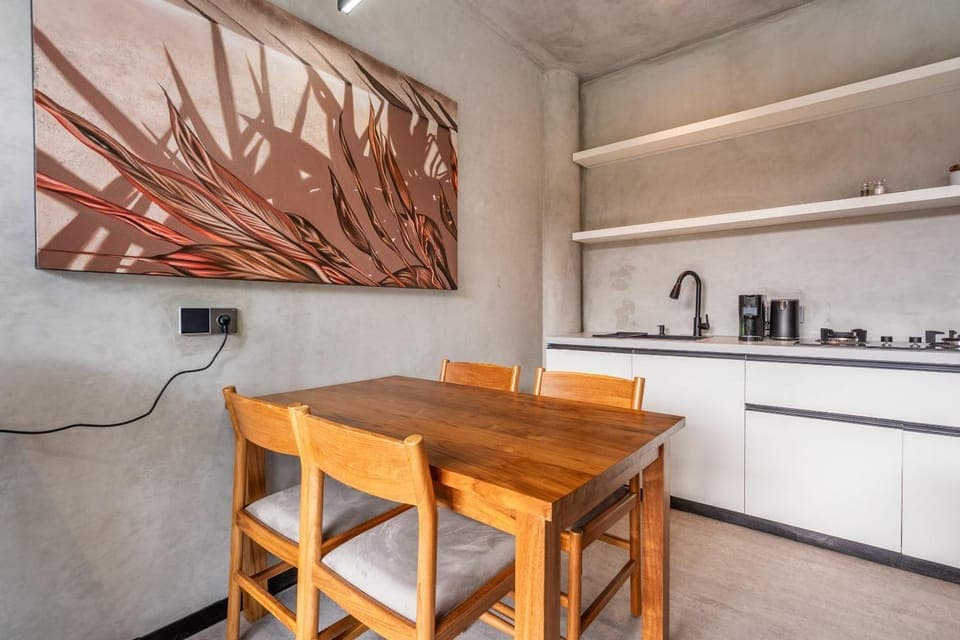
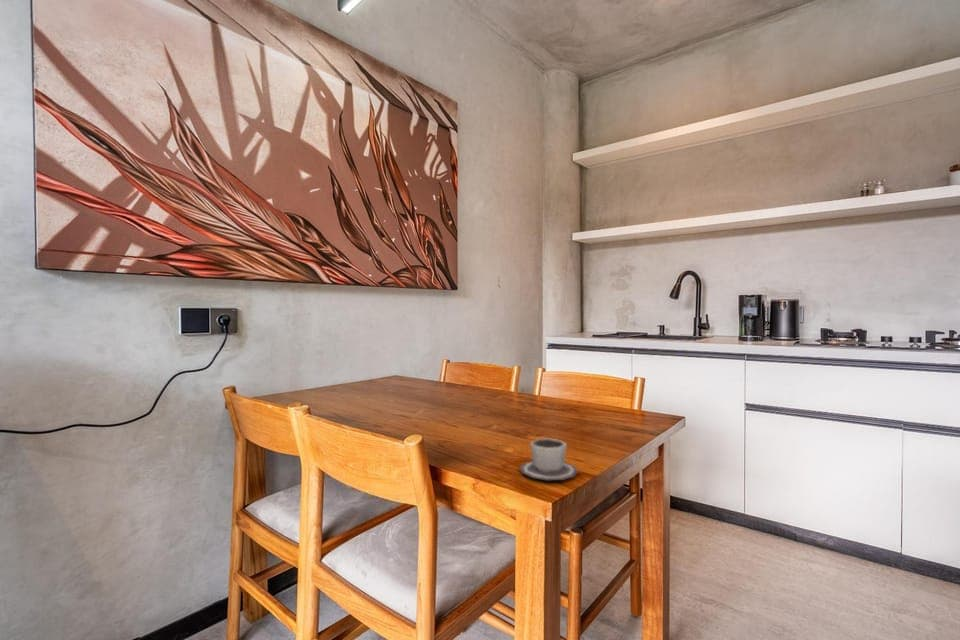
+ cup [519,437,579,481]
